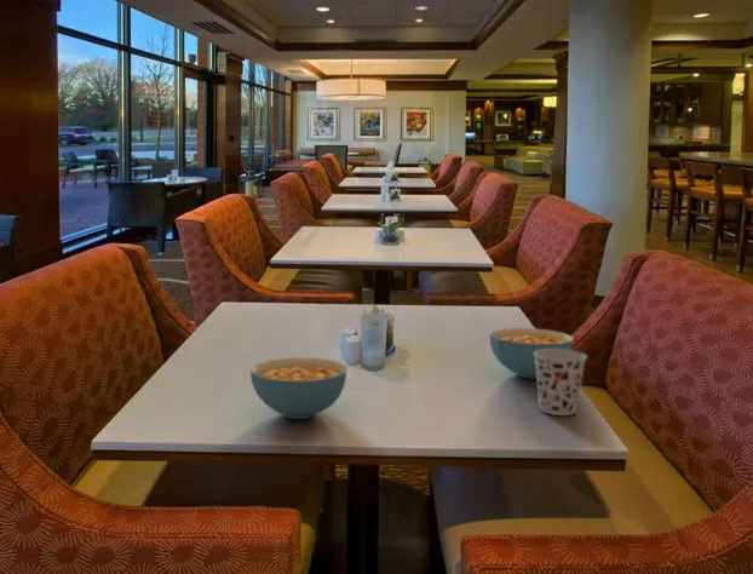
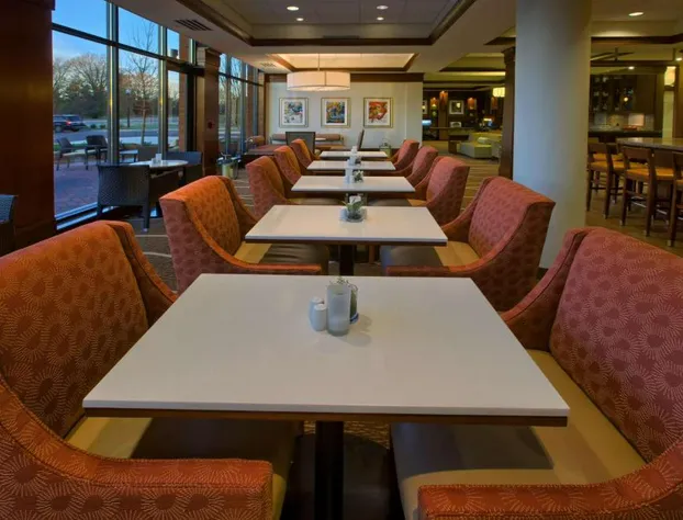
- cup [534,349,588,417]
- cereal bowl [249,356,349,420]
- cereal bowl [488,327,575,379]
